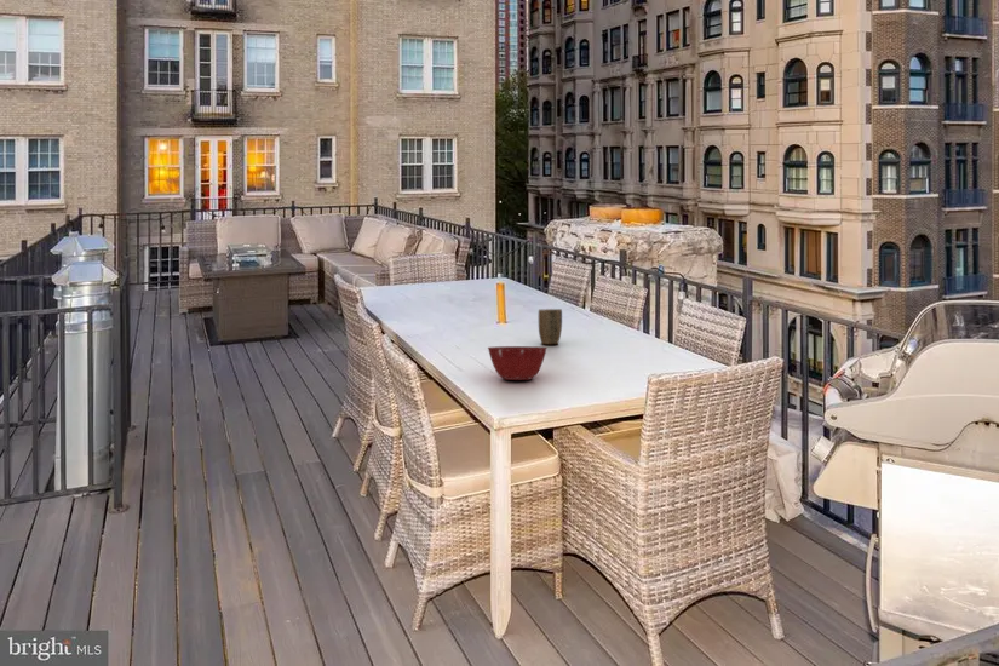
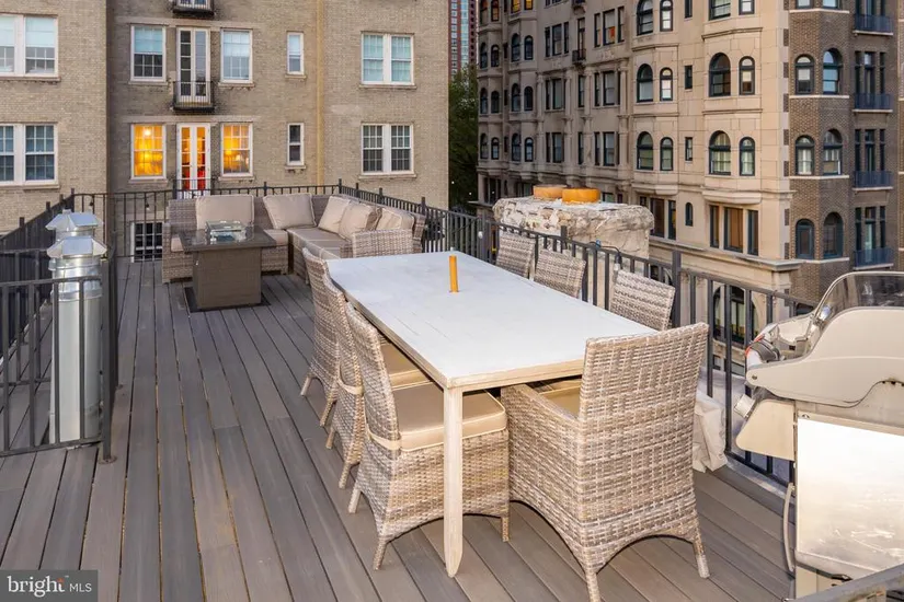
- plant pot [538,308,563,345]
- mixing bowl [487,345,549,381]
